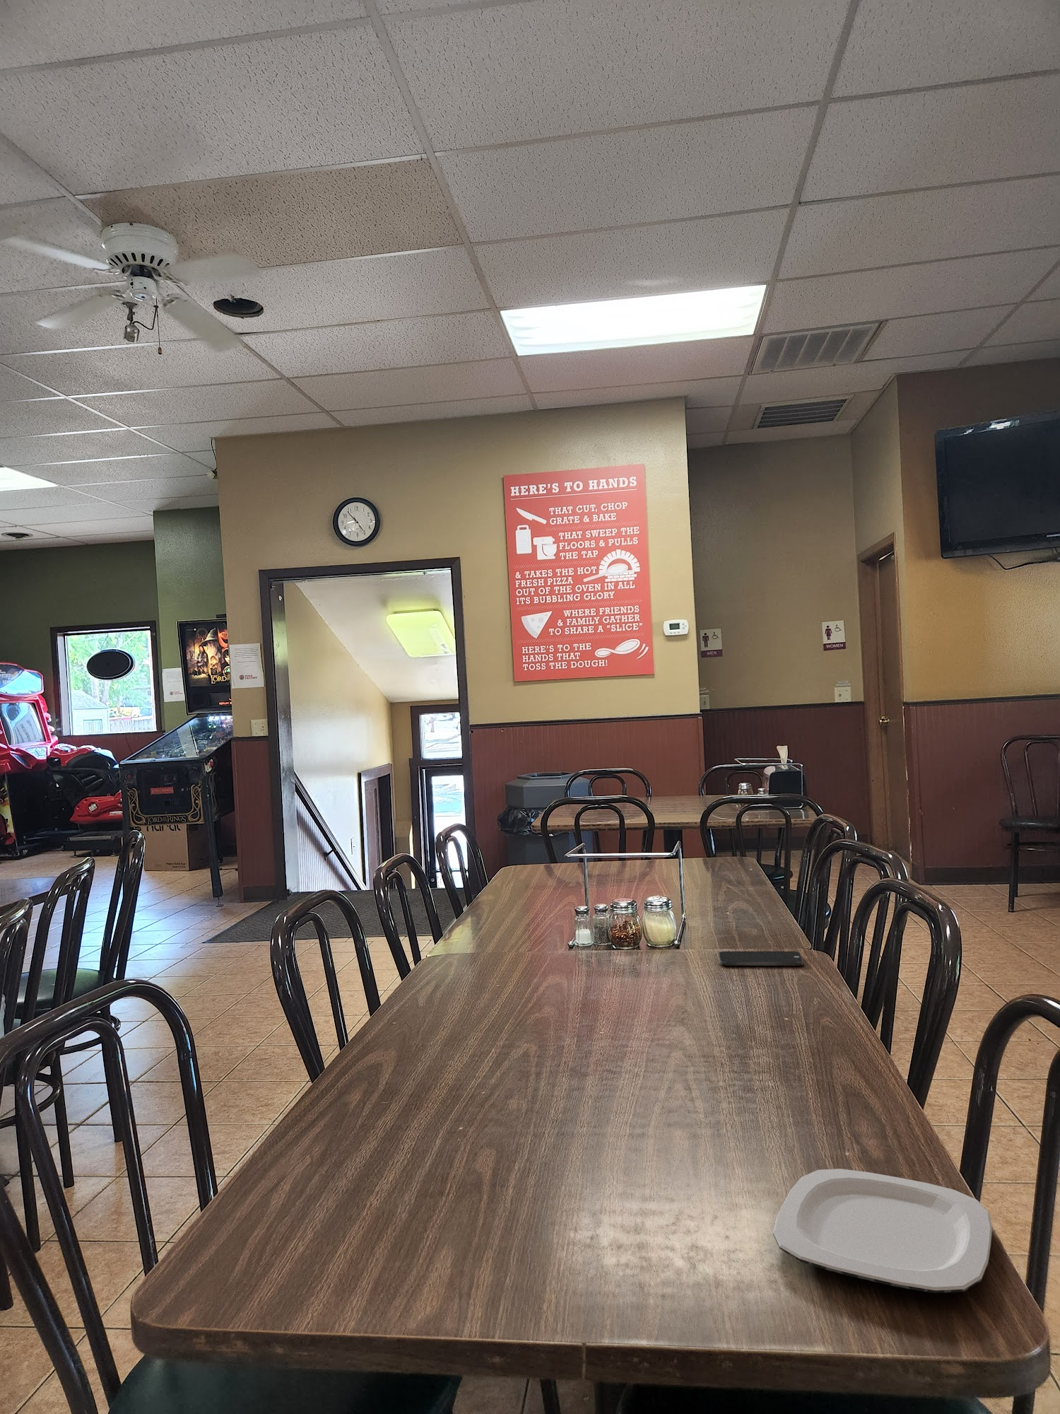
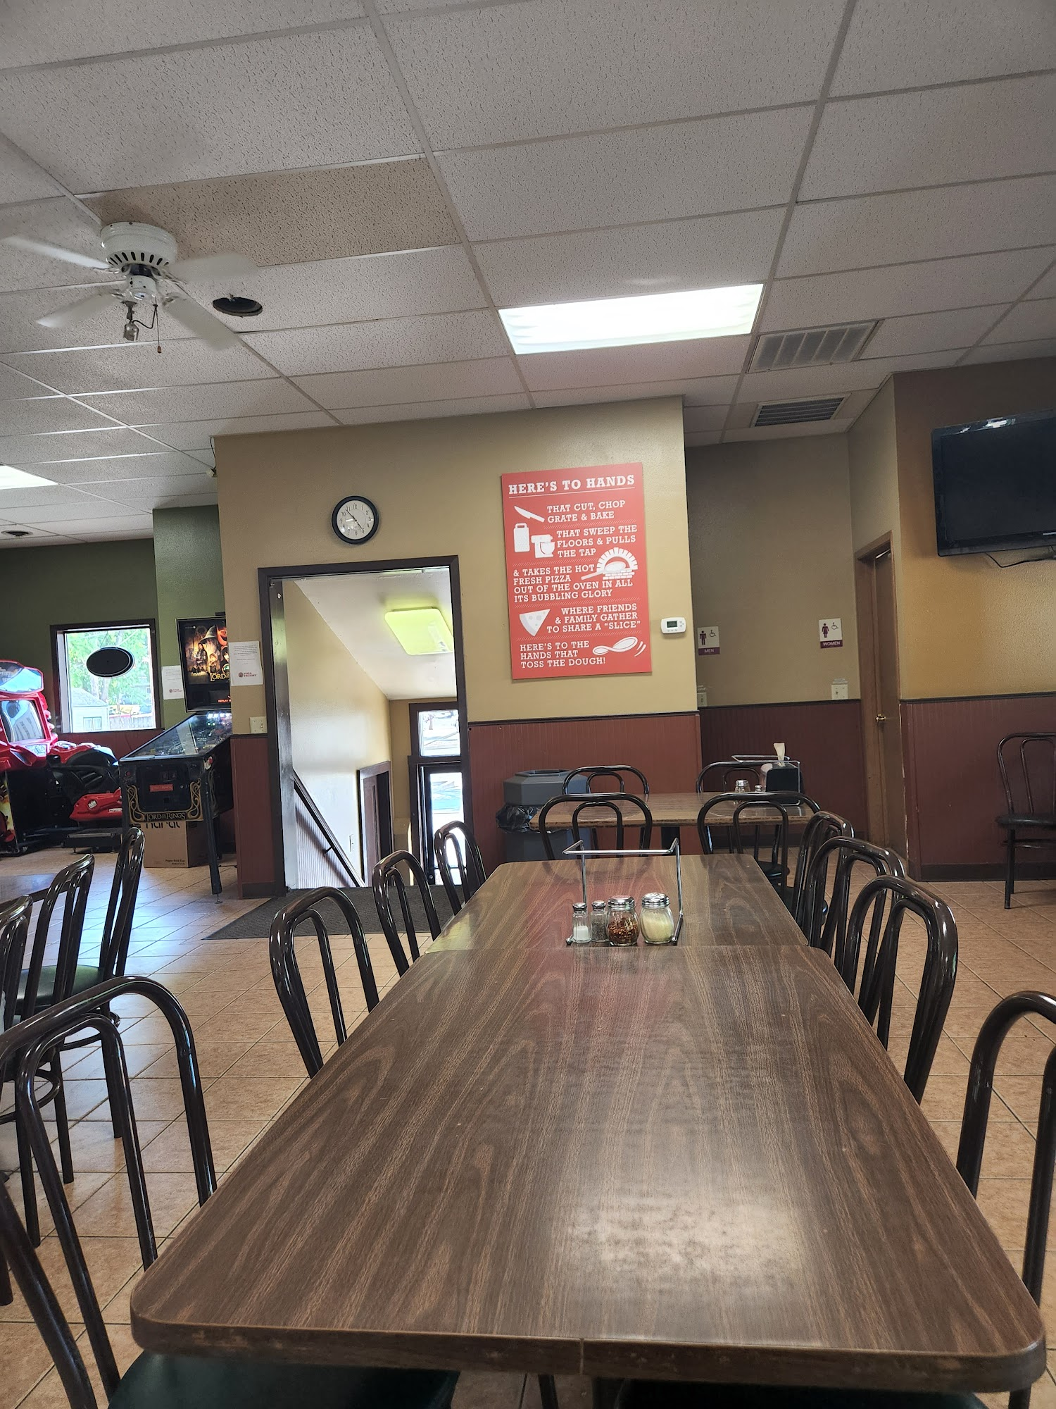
- plate [773,1168,993,1294]
- smartphone [718,951,804,966]
